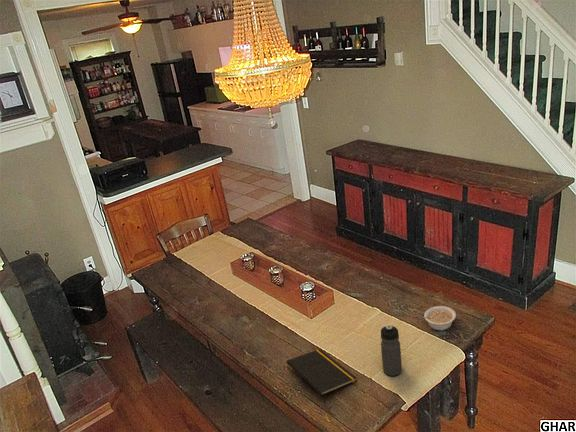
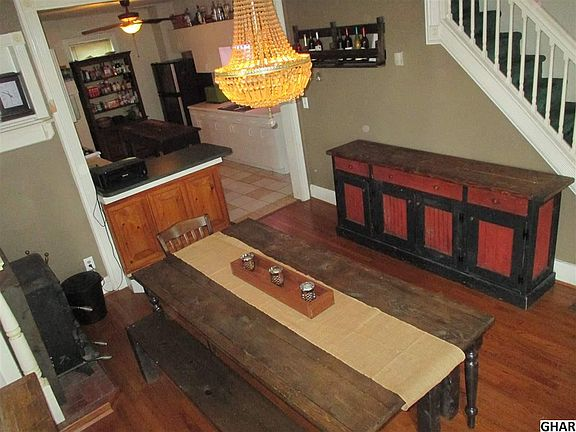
- legume [417,305,457,332]
- notepad [286,348,358,404]
- water bottle [380,324,403,377]
